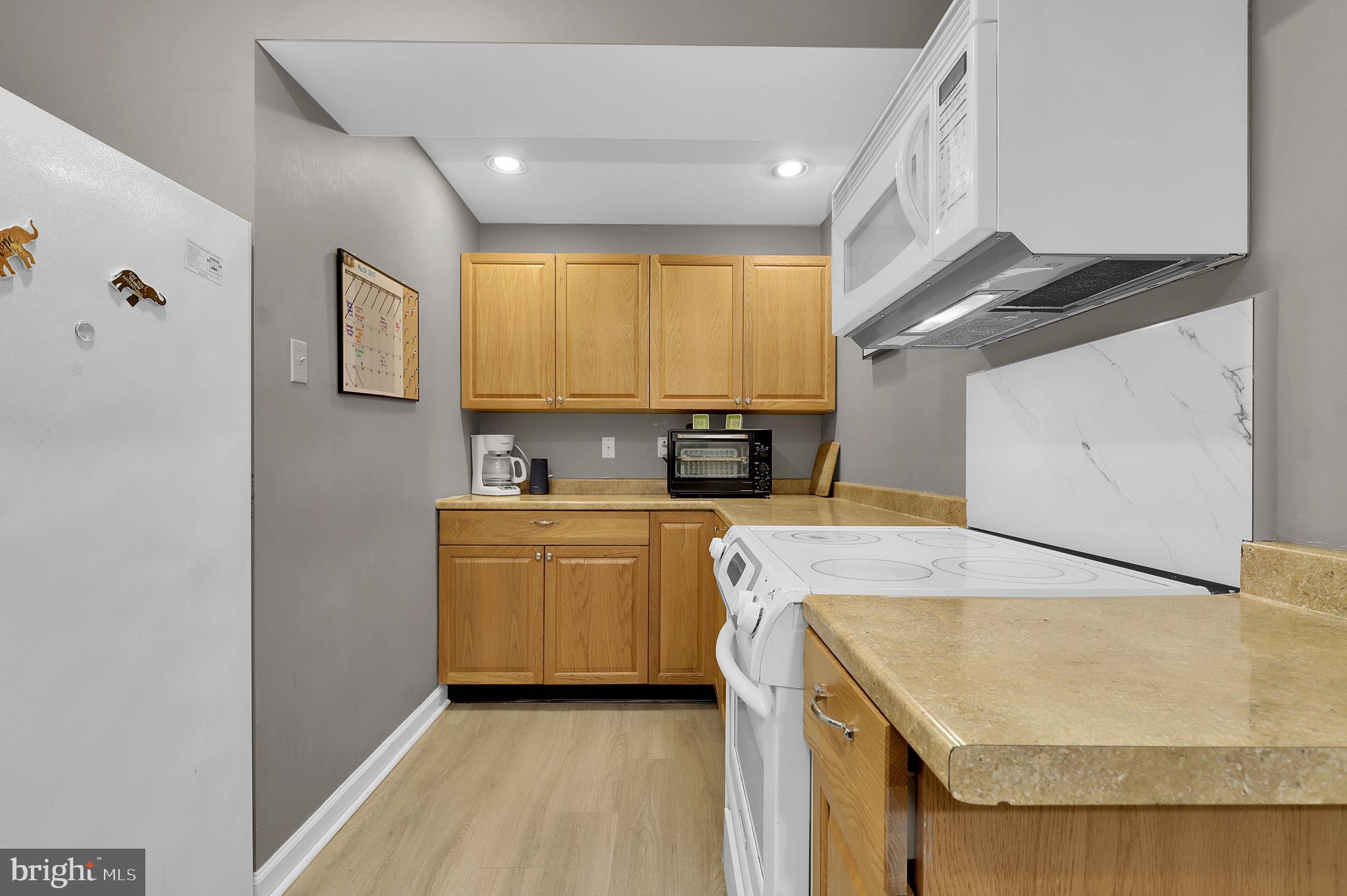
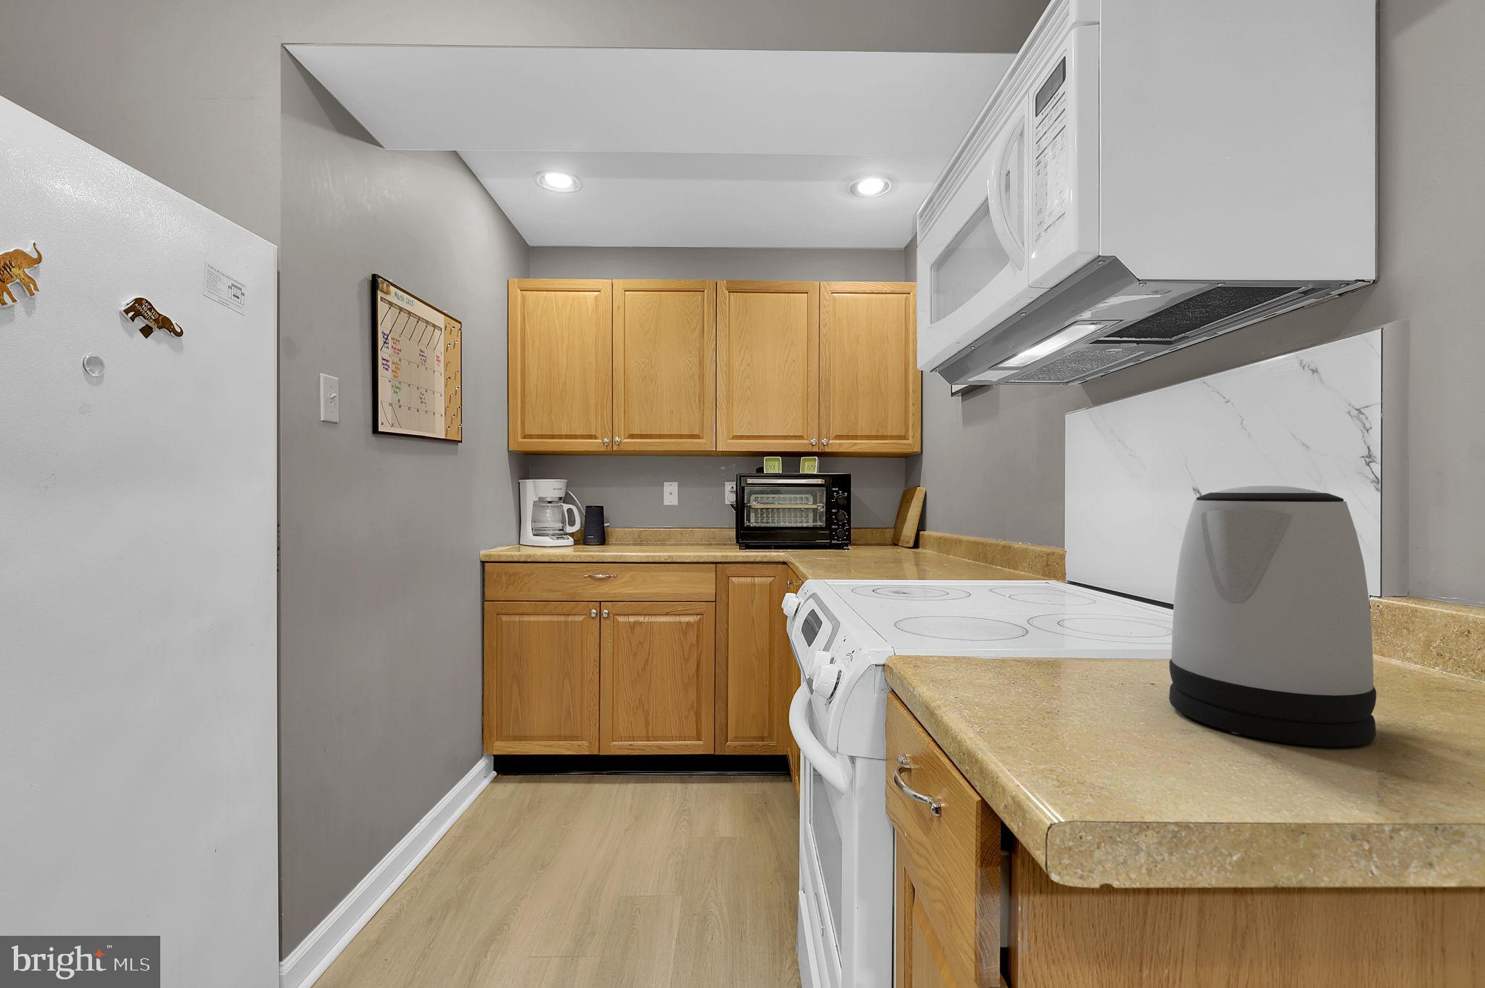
+ kettle [1169,485,1377,748]
